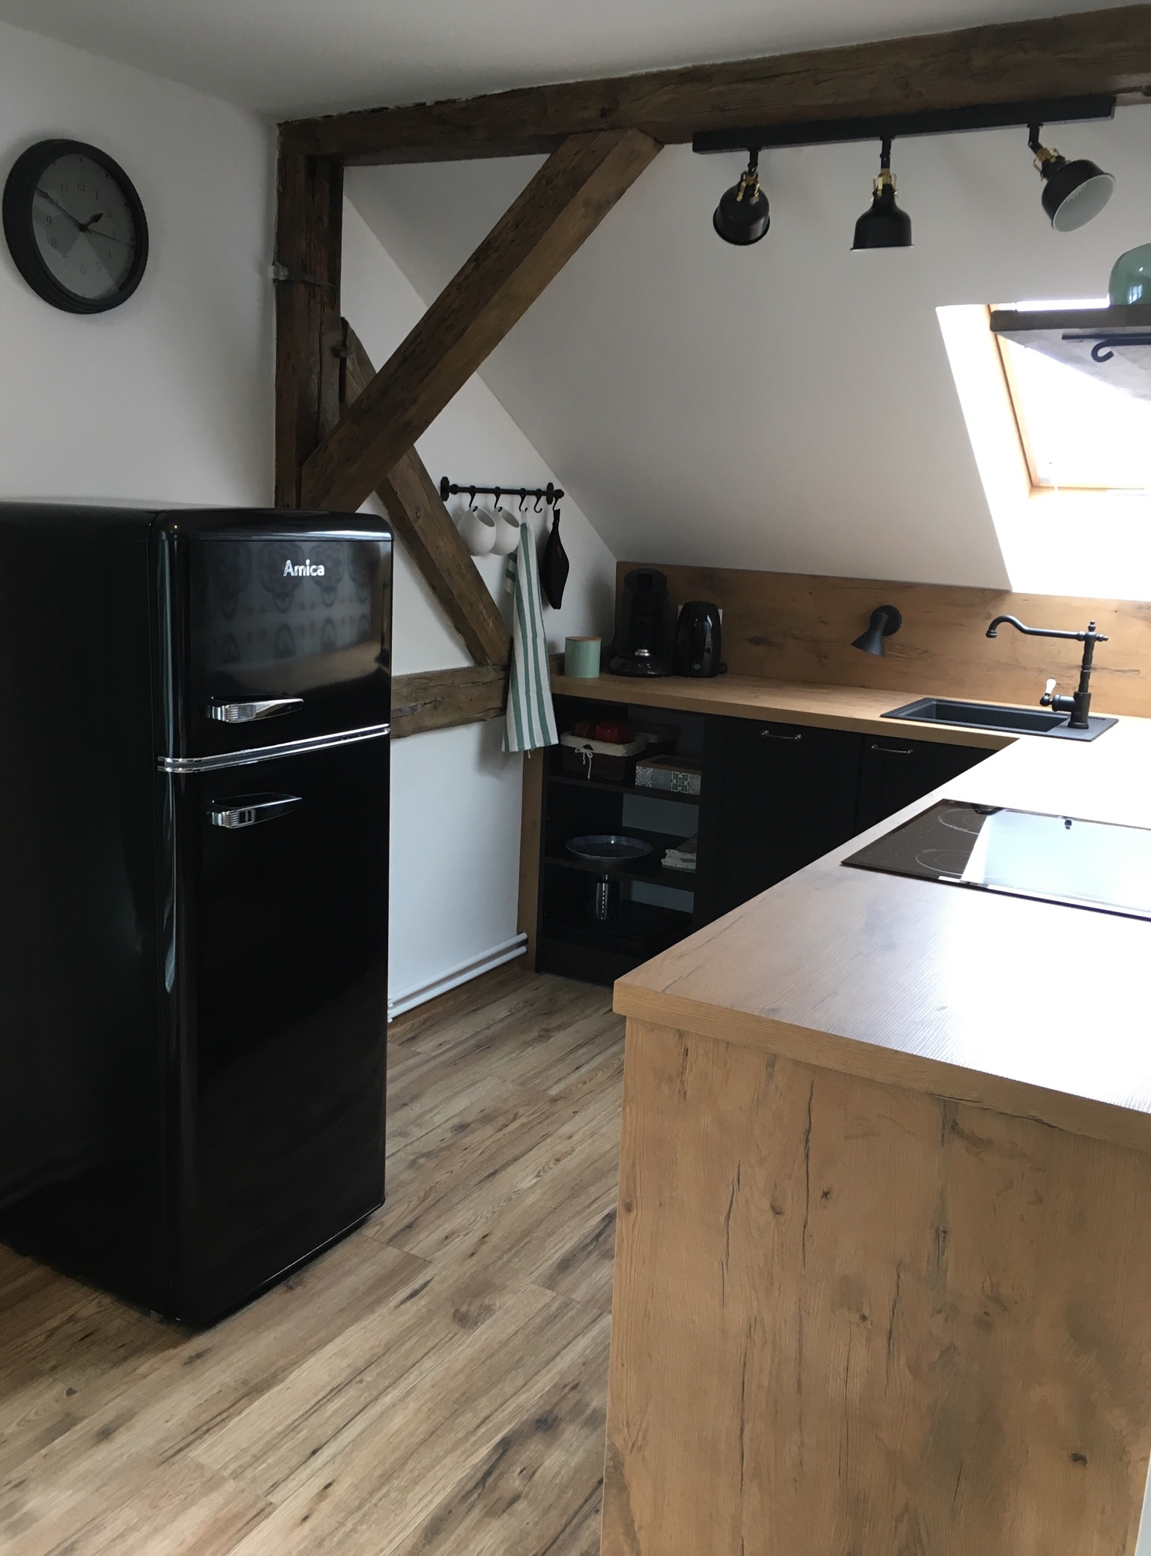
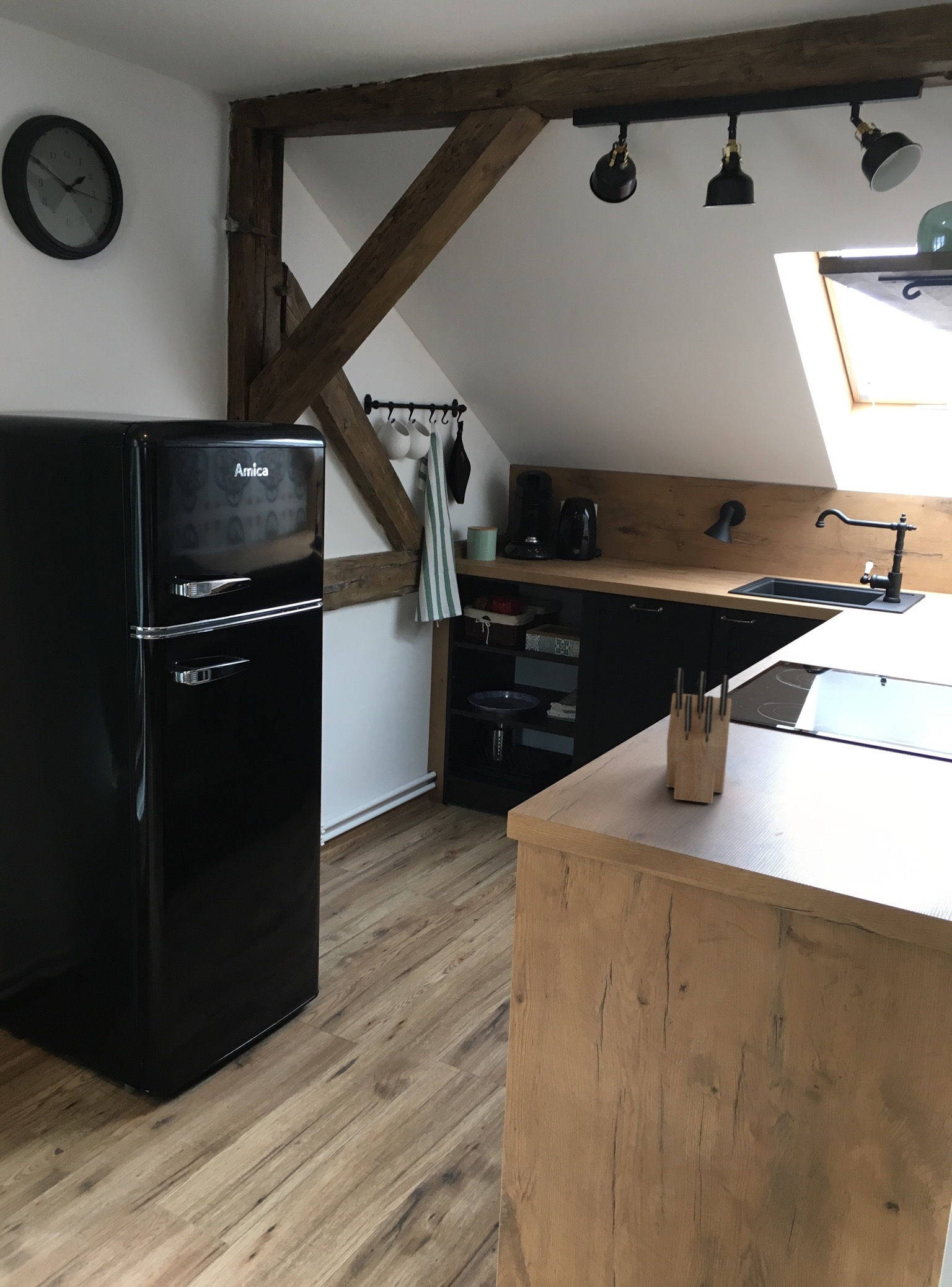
+ knife block [666,668,732,804]
